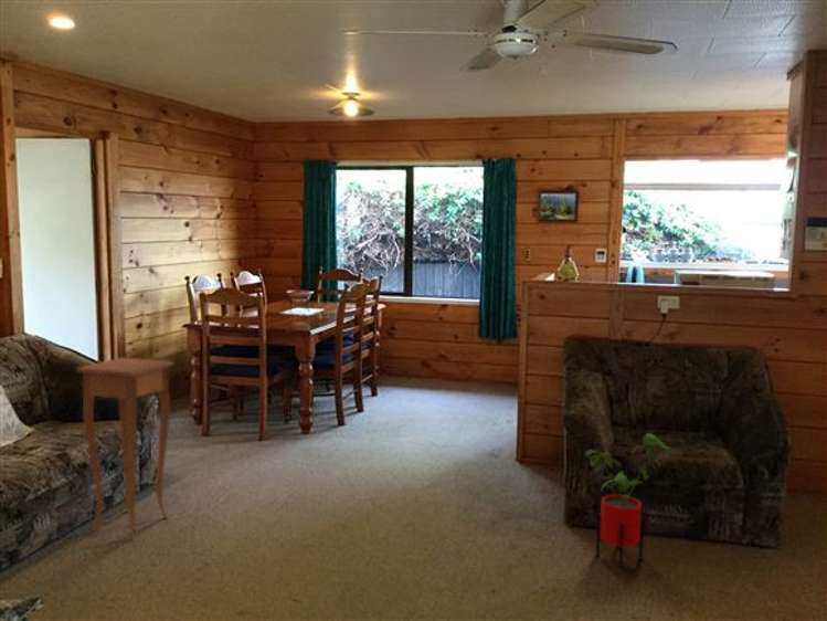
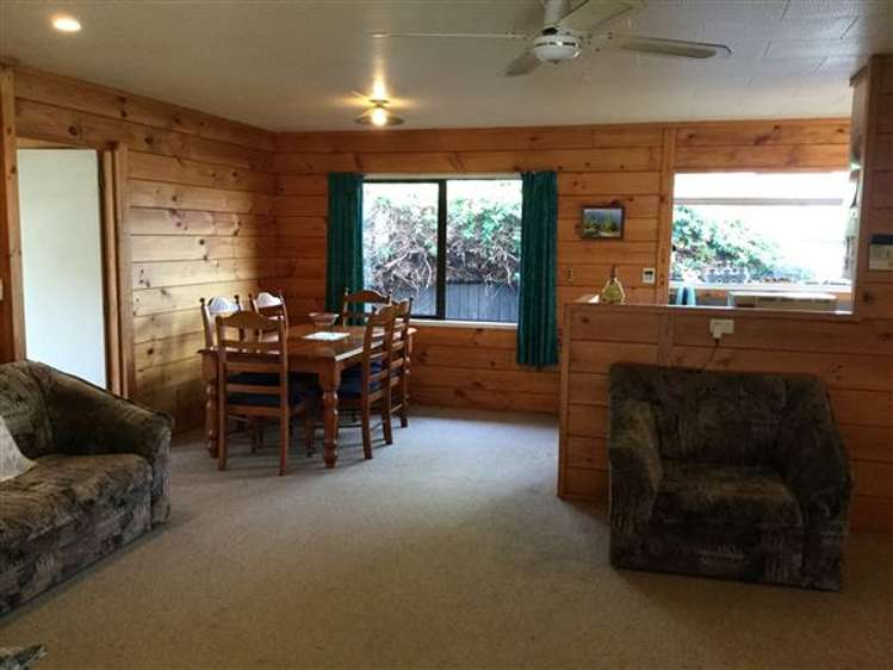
- house plant [584,432,671,568]
- side table [75,357,174,539]
